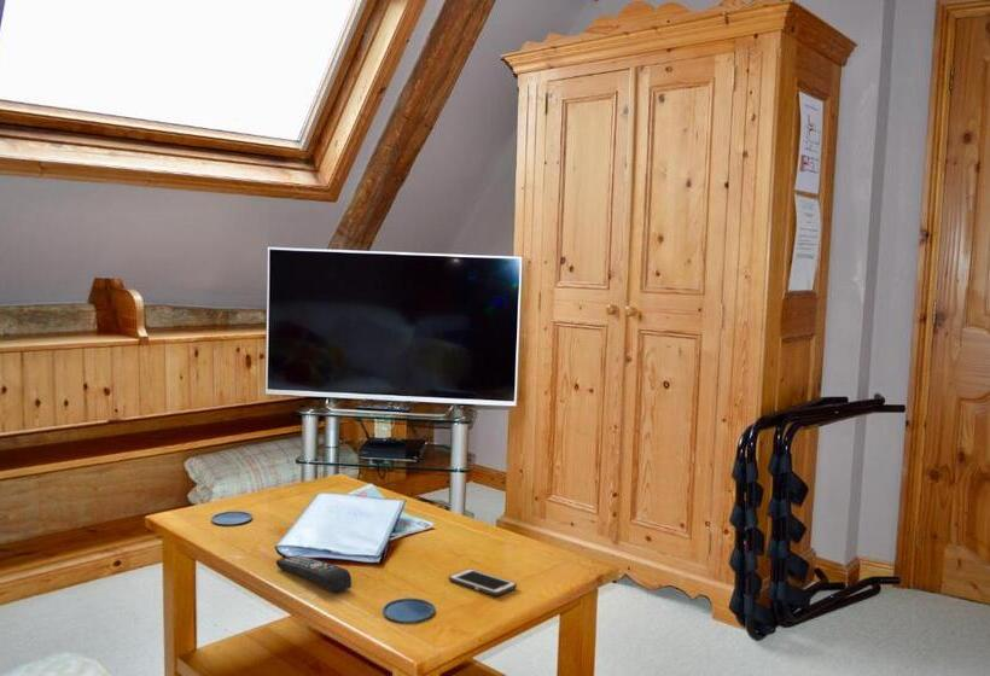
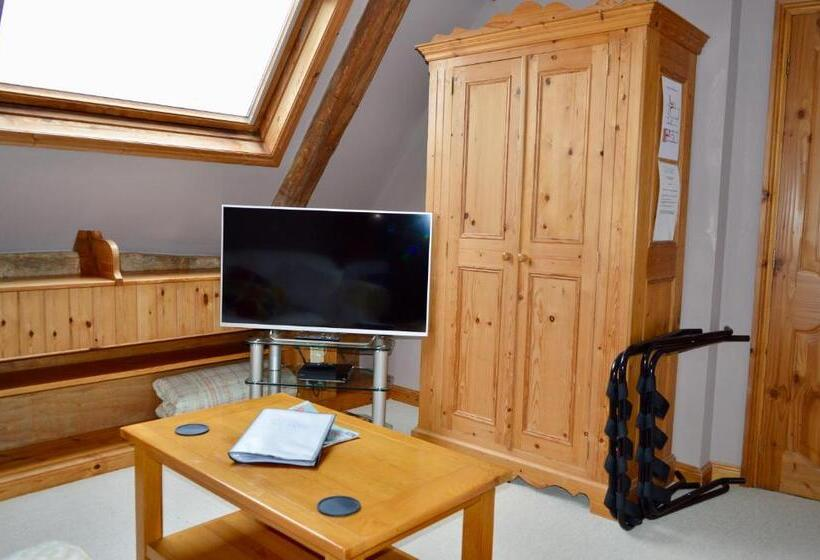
- cell phone [448,567,518,596]
- remote control [275,554,353,594]
